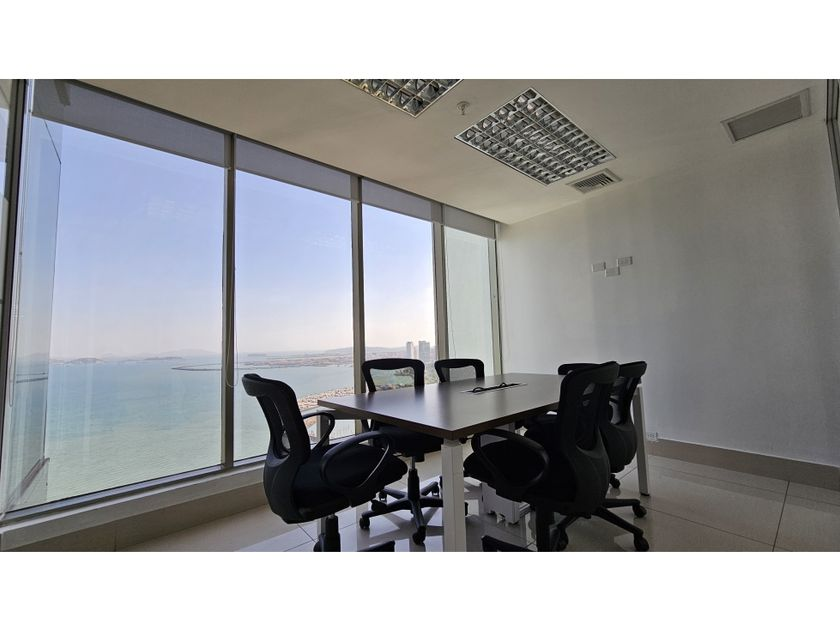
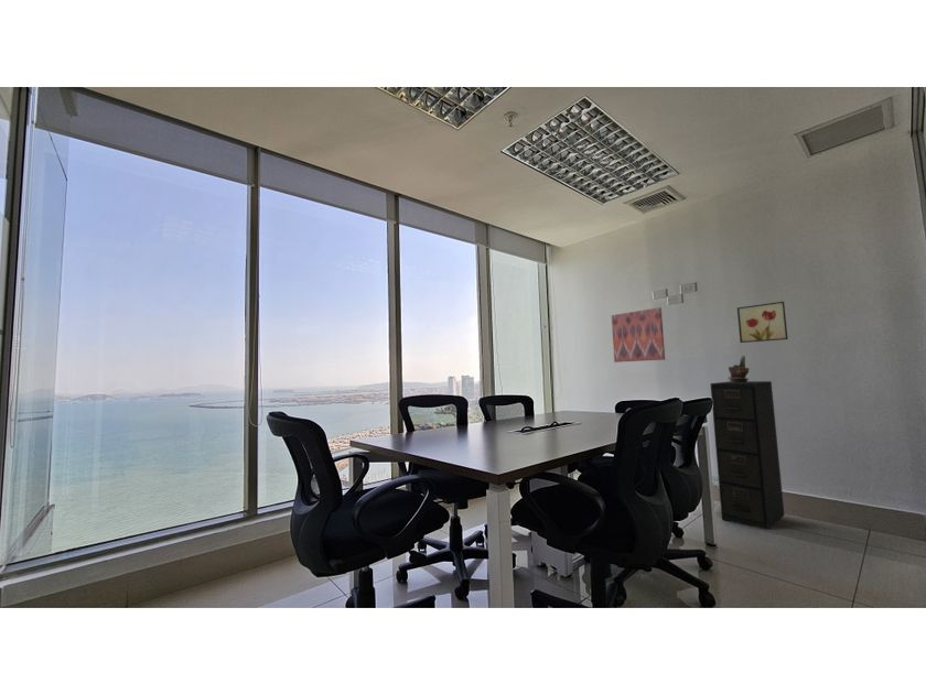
+ filing cabinet [710,380,786,531]
+ potted plant [728,355,751,381]
+ wall art [736,301,789,344]
+ wall art [611,306,666,364]
